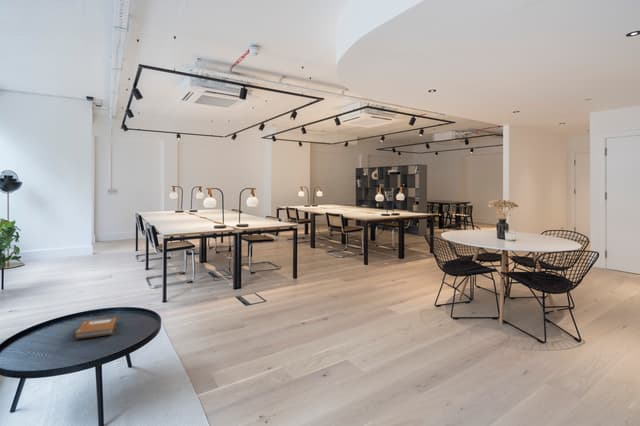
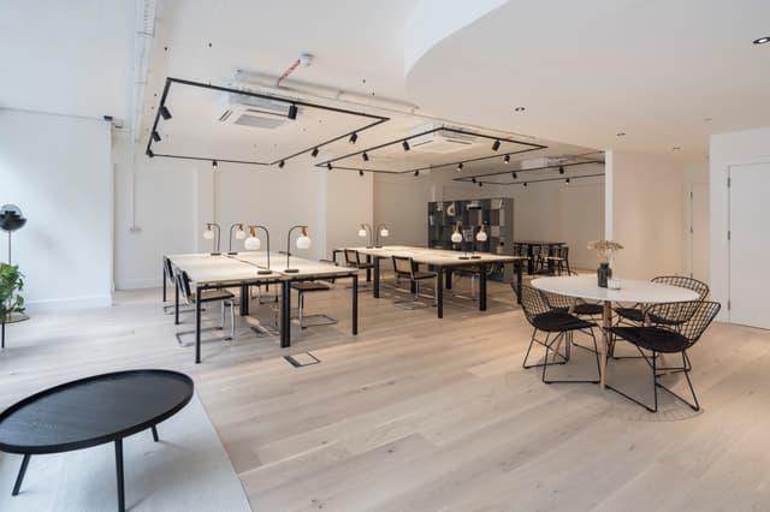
- notebook [72,316,118,340]
